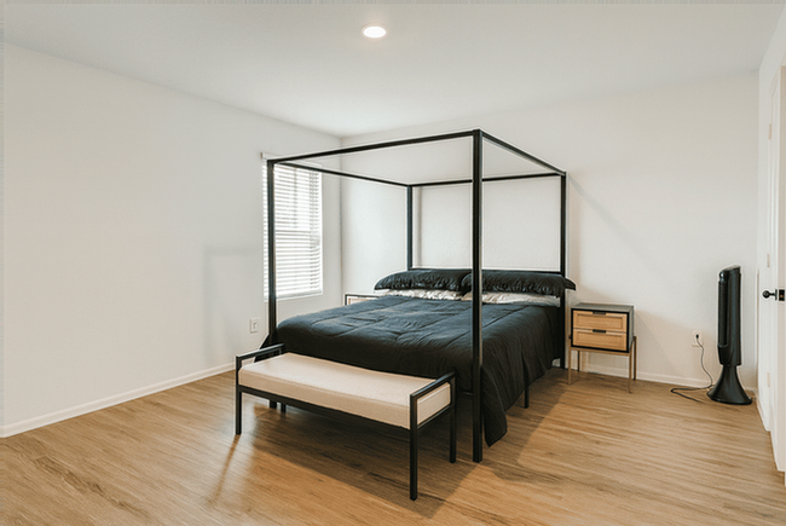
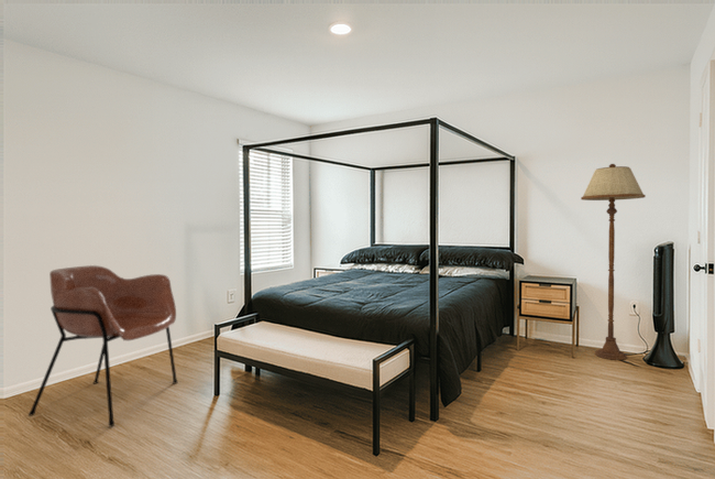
+ floor lamp [580,163,647,361]
+ armchair [28,264,178,427]
